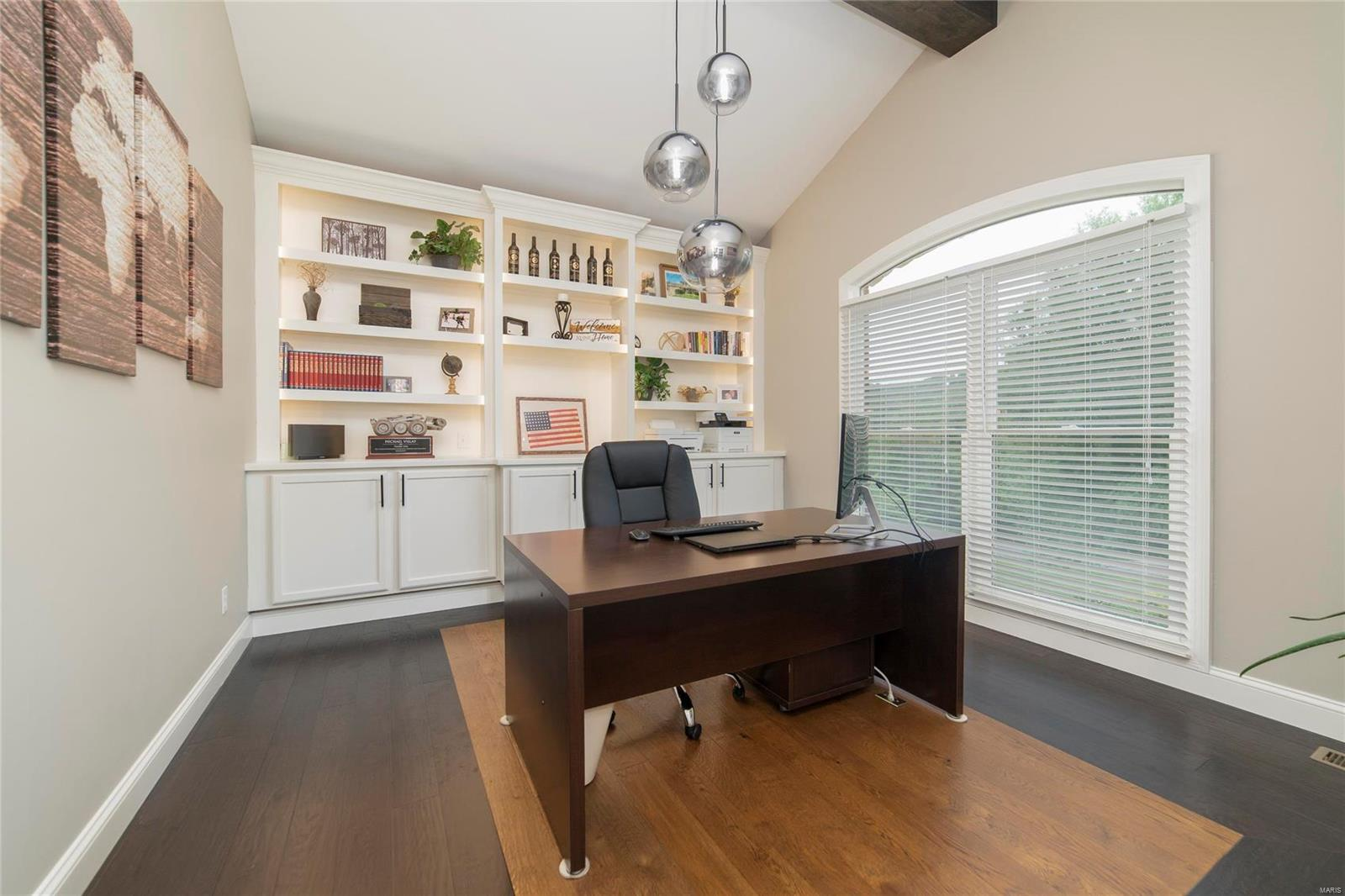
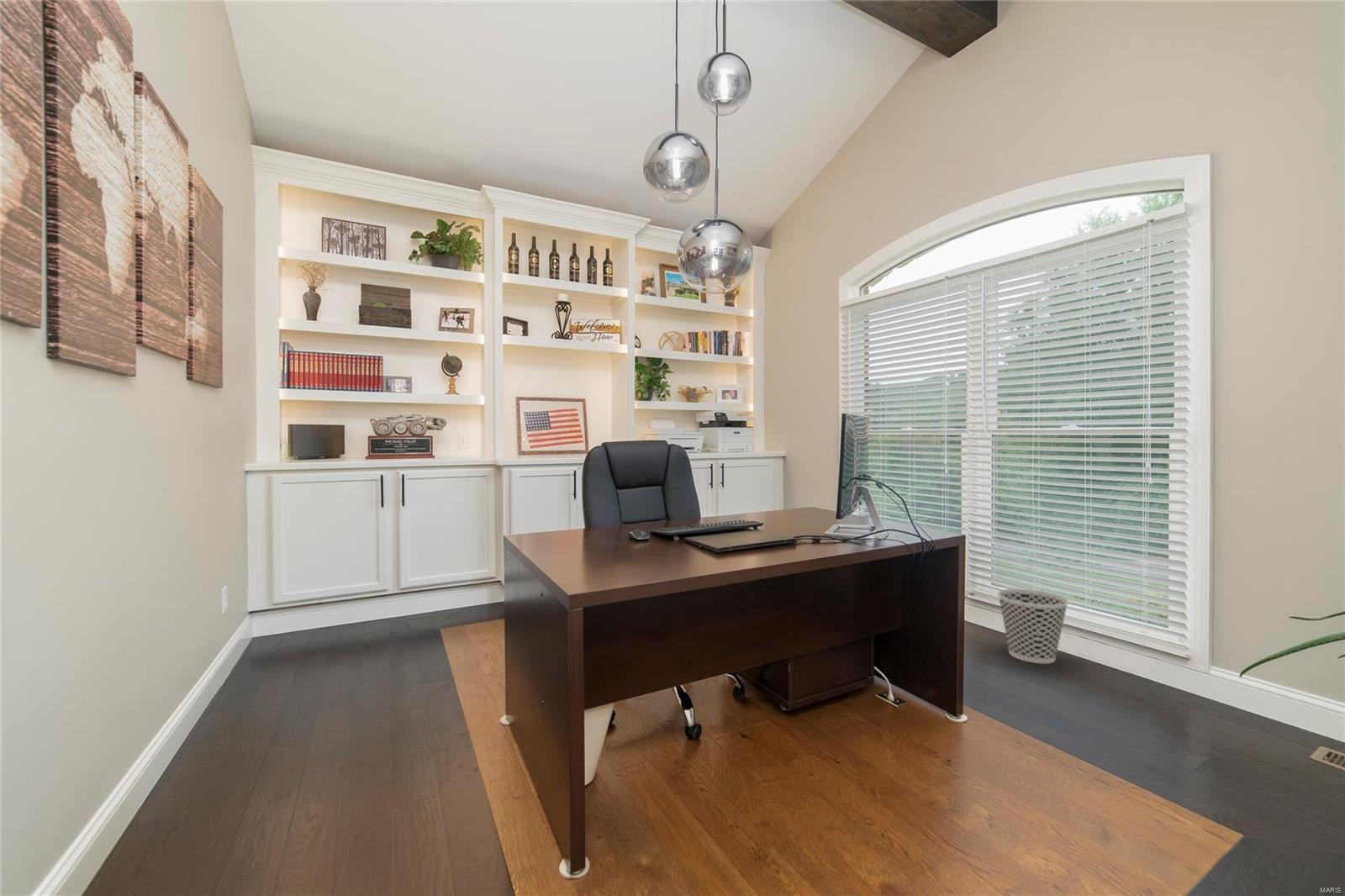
+ wastebasket [996,588,1069,665]
